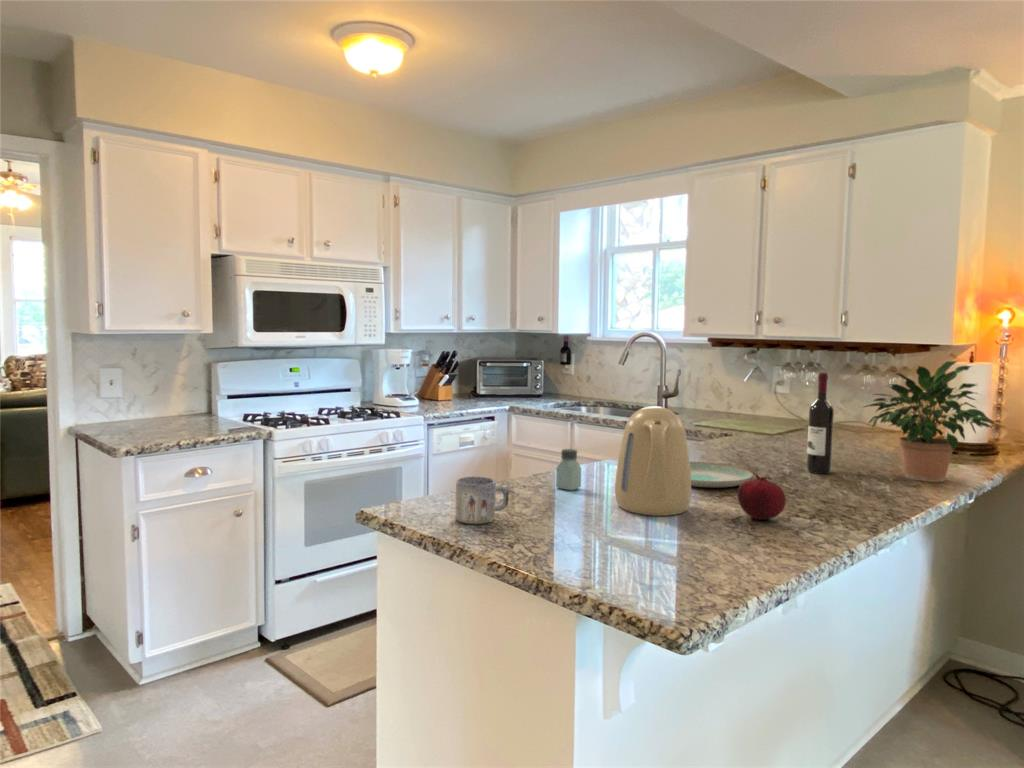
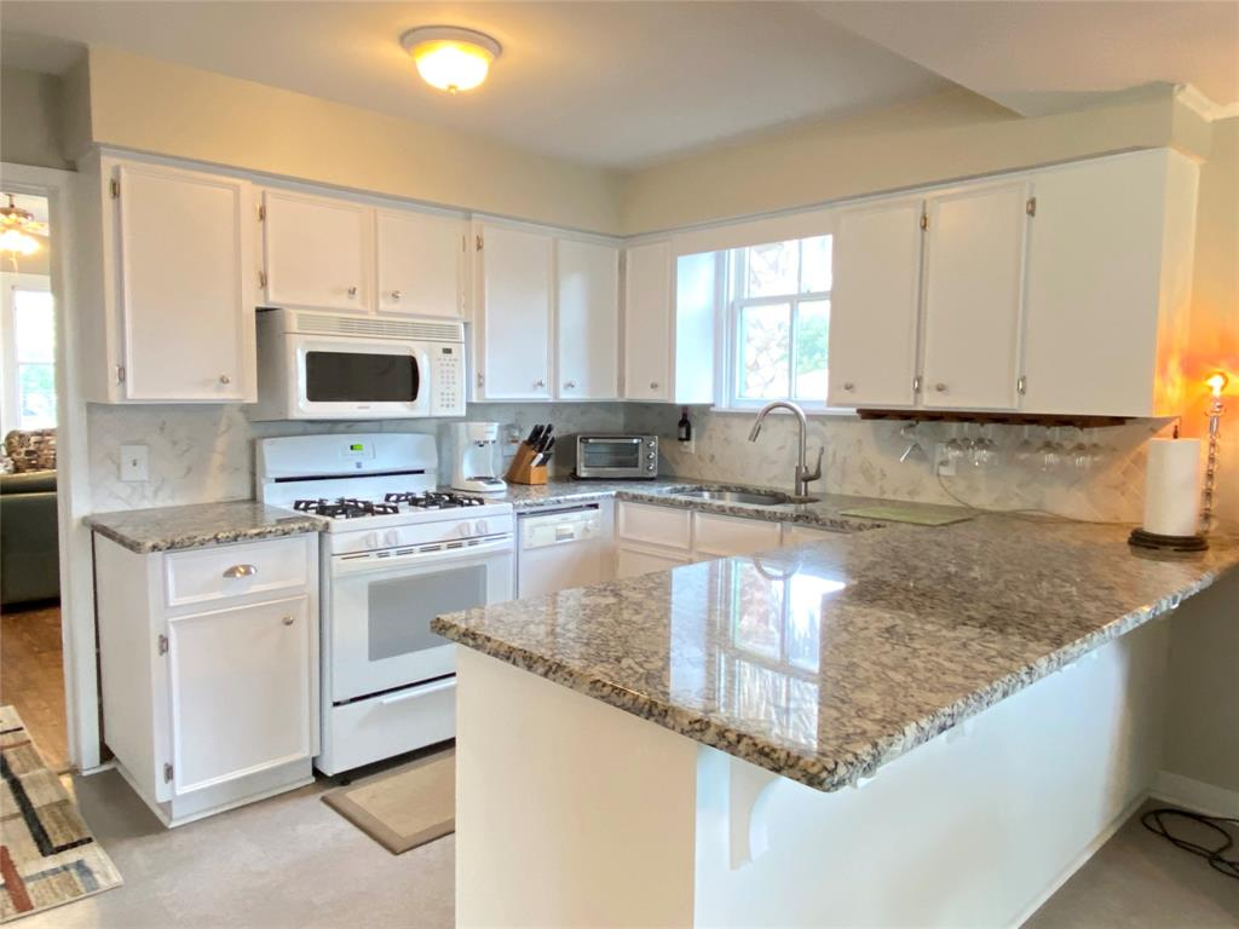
- plate [690,461,754,489]
- fruit [737,472,787,521]
- kettle [614,405,692,517]
- mug [455,476,510,525]
- potted plant [863,360,999,483]
- saltshaker [555,448,582,491]
- wine bottle [806,372,835,475]
